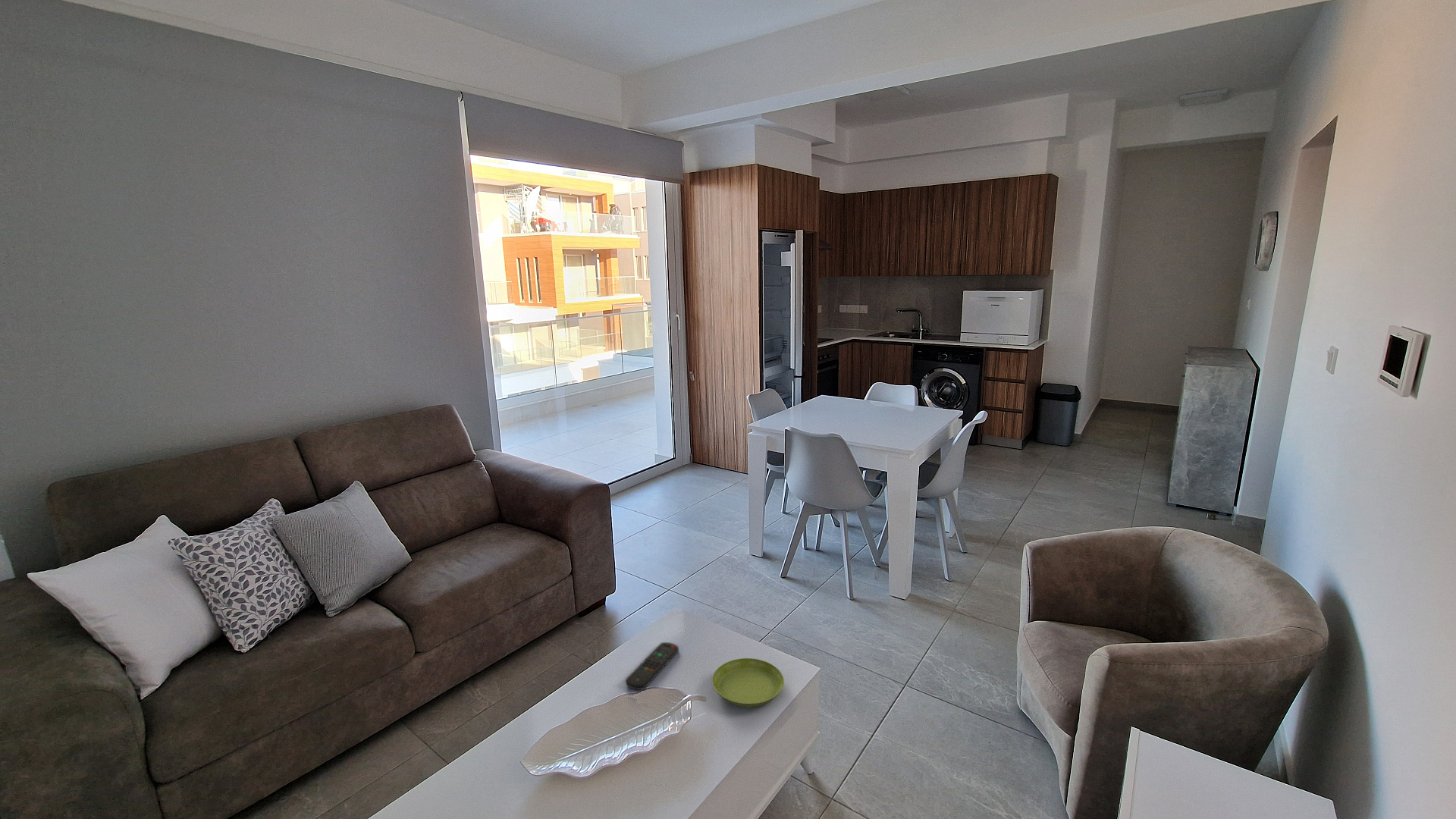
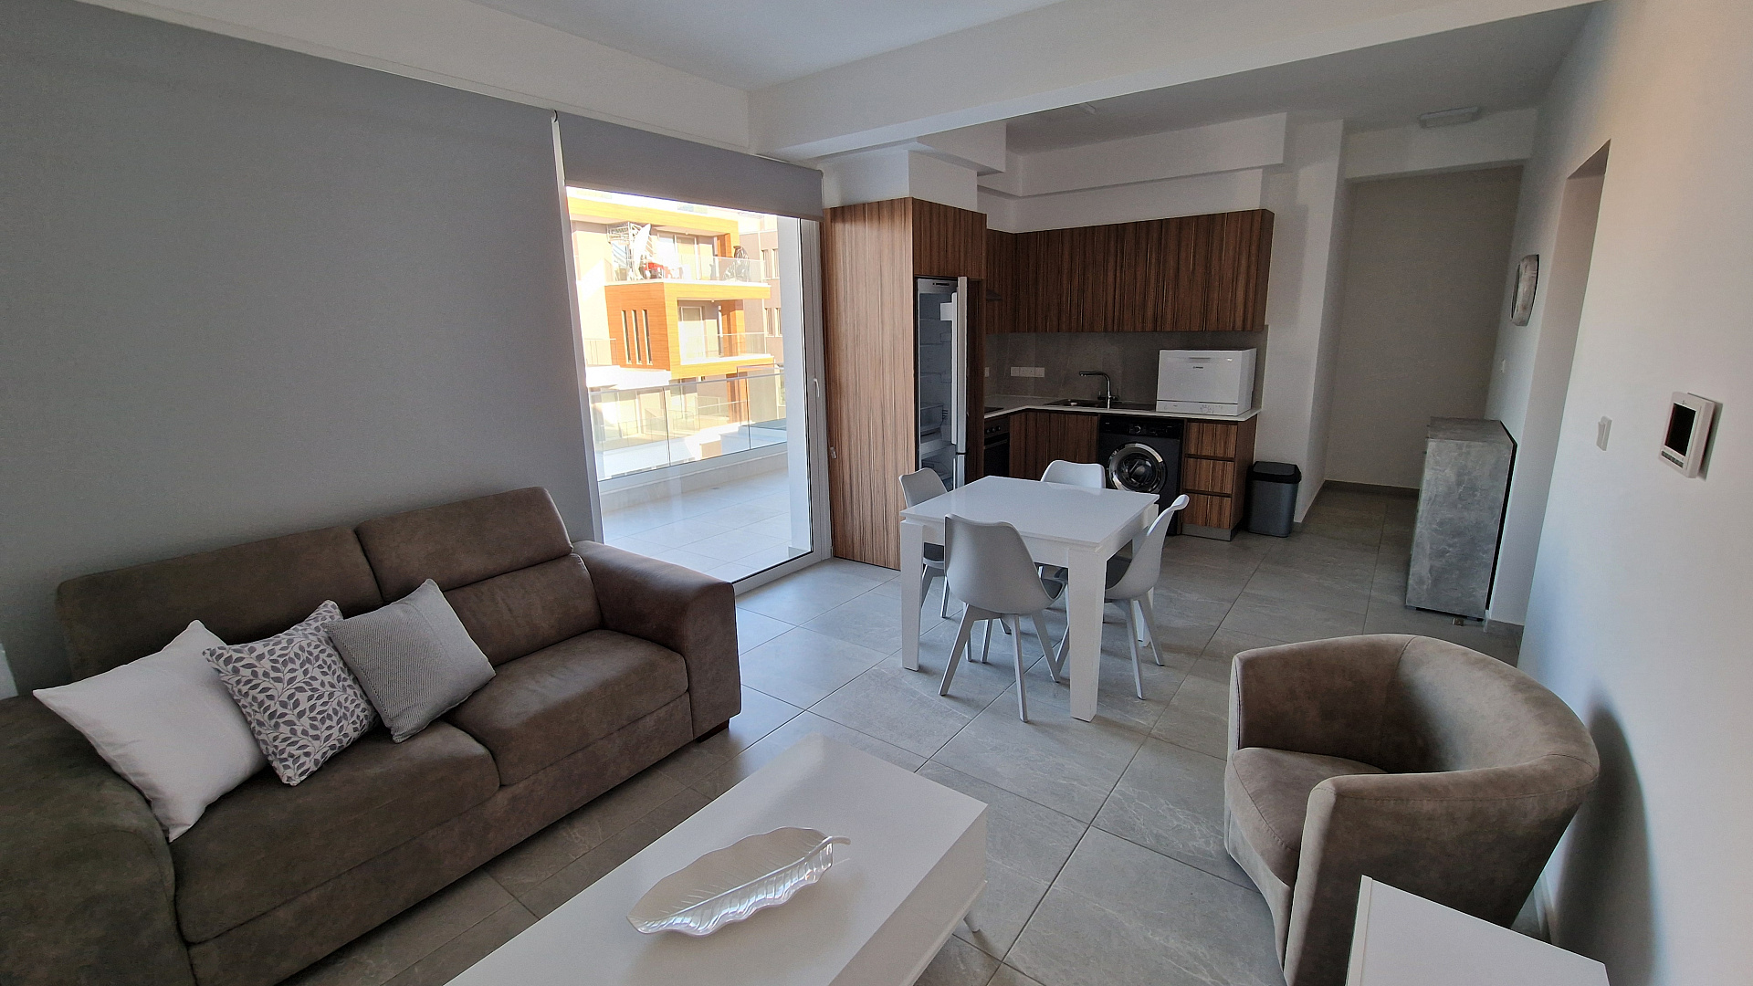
- saucer [711,657,785,708]
- remote control [625,642,679,691]
